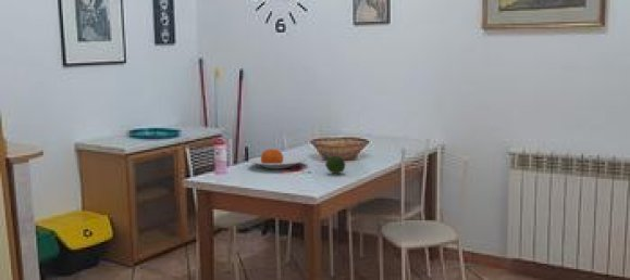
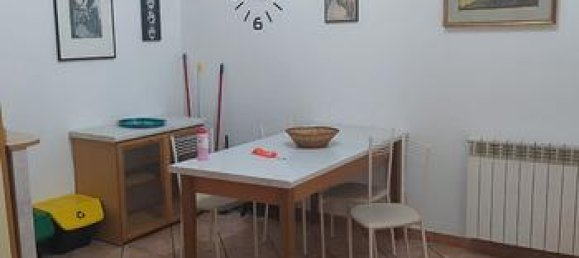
- plate [248,148,308,169]
- fruit [324,155,347,175]
